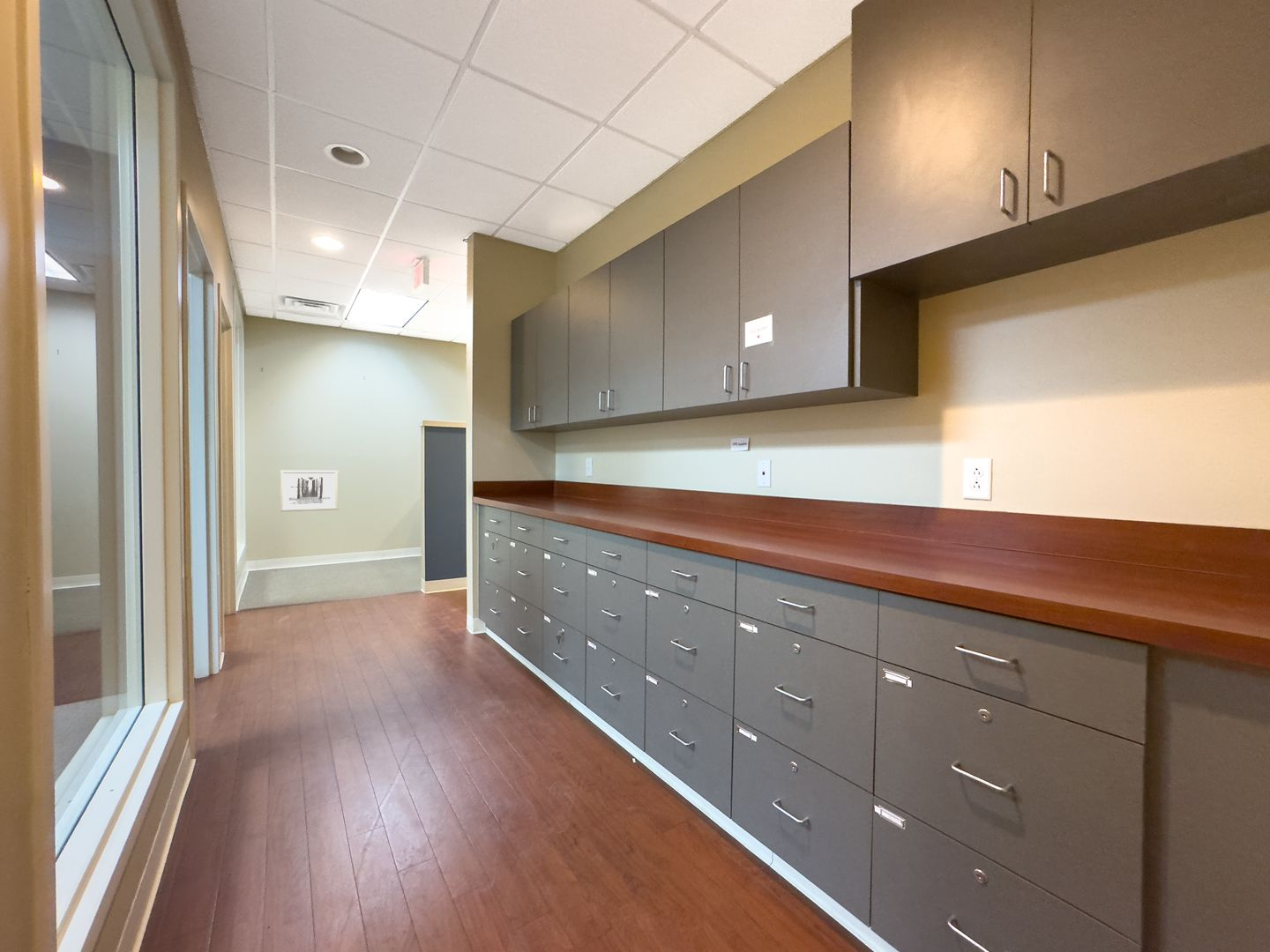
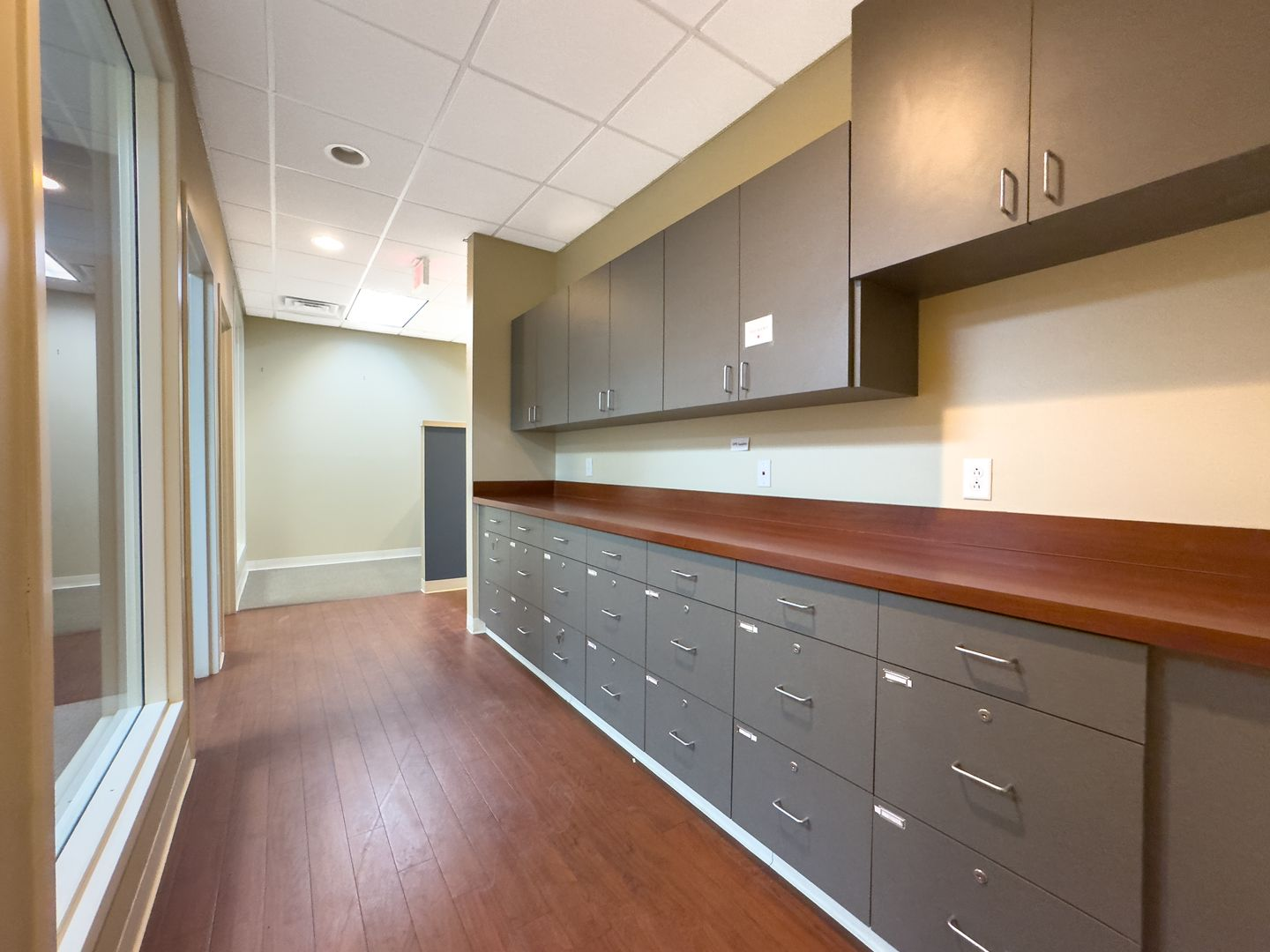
- wall art [280,470,340,512]
